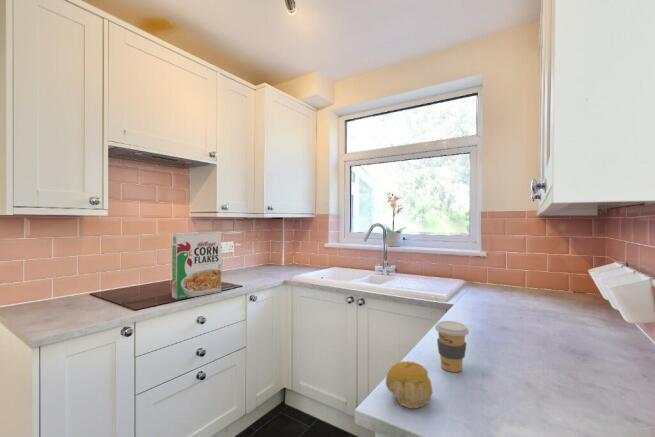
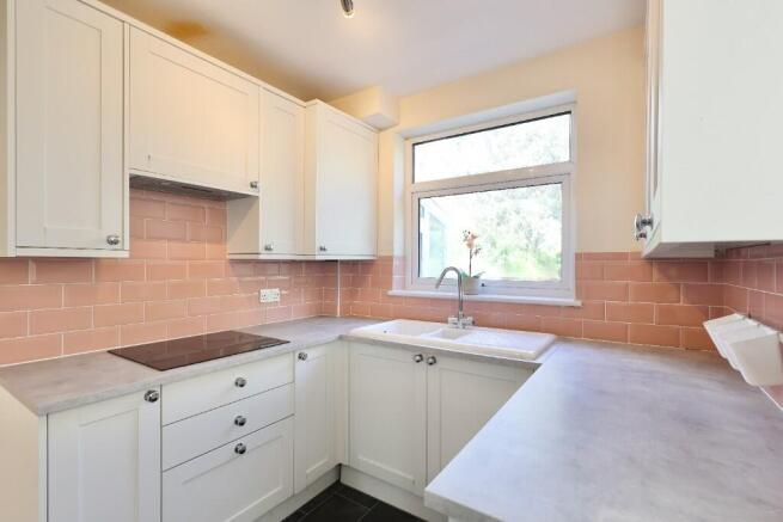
- cereal box [171,232,222,300]
- fruit [385,360,433,409]
- coffee cup [434,320,470,373]
